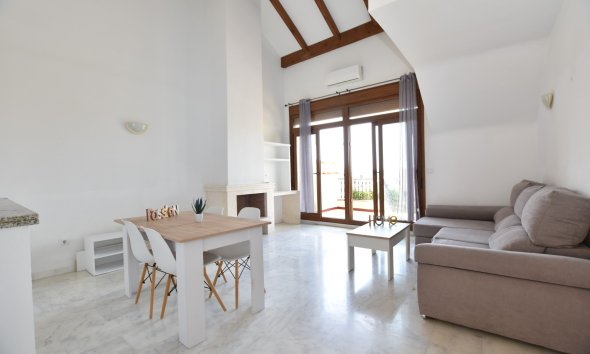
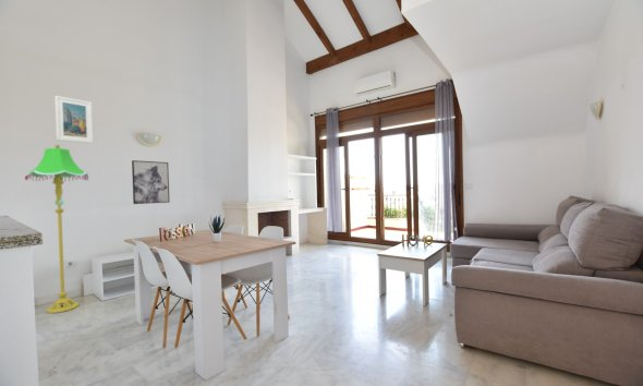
+ floor lamp [24,144,89,314]
+ wall art [131,159,170,205]
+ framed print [53,95,94,144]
